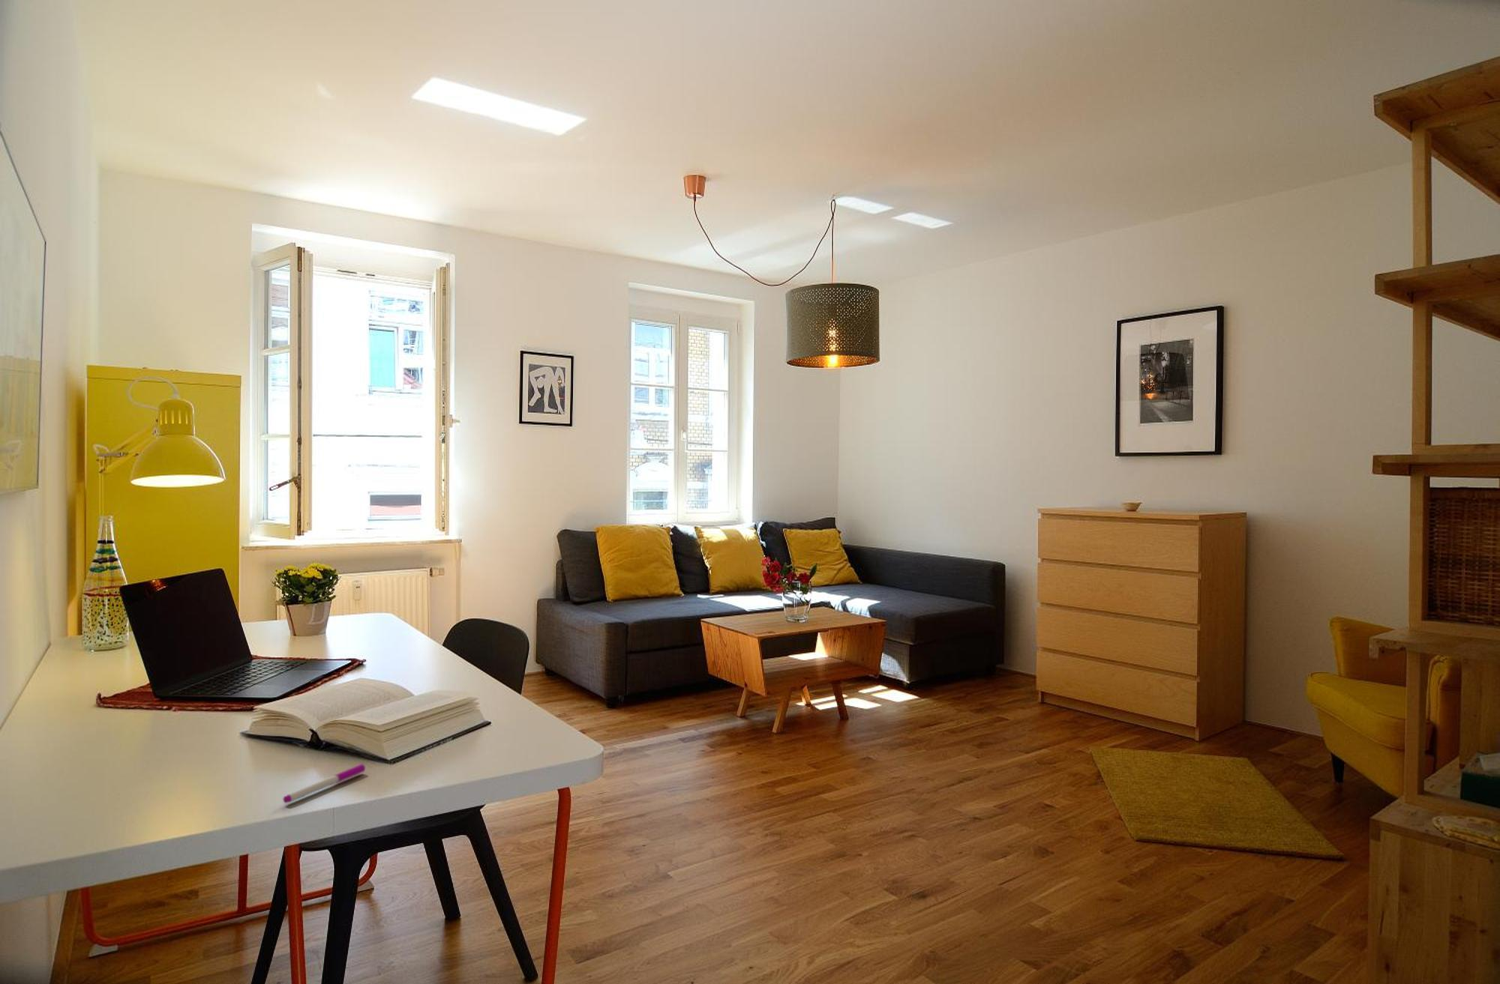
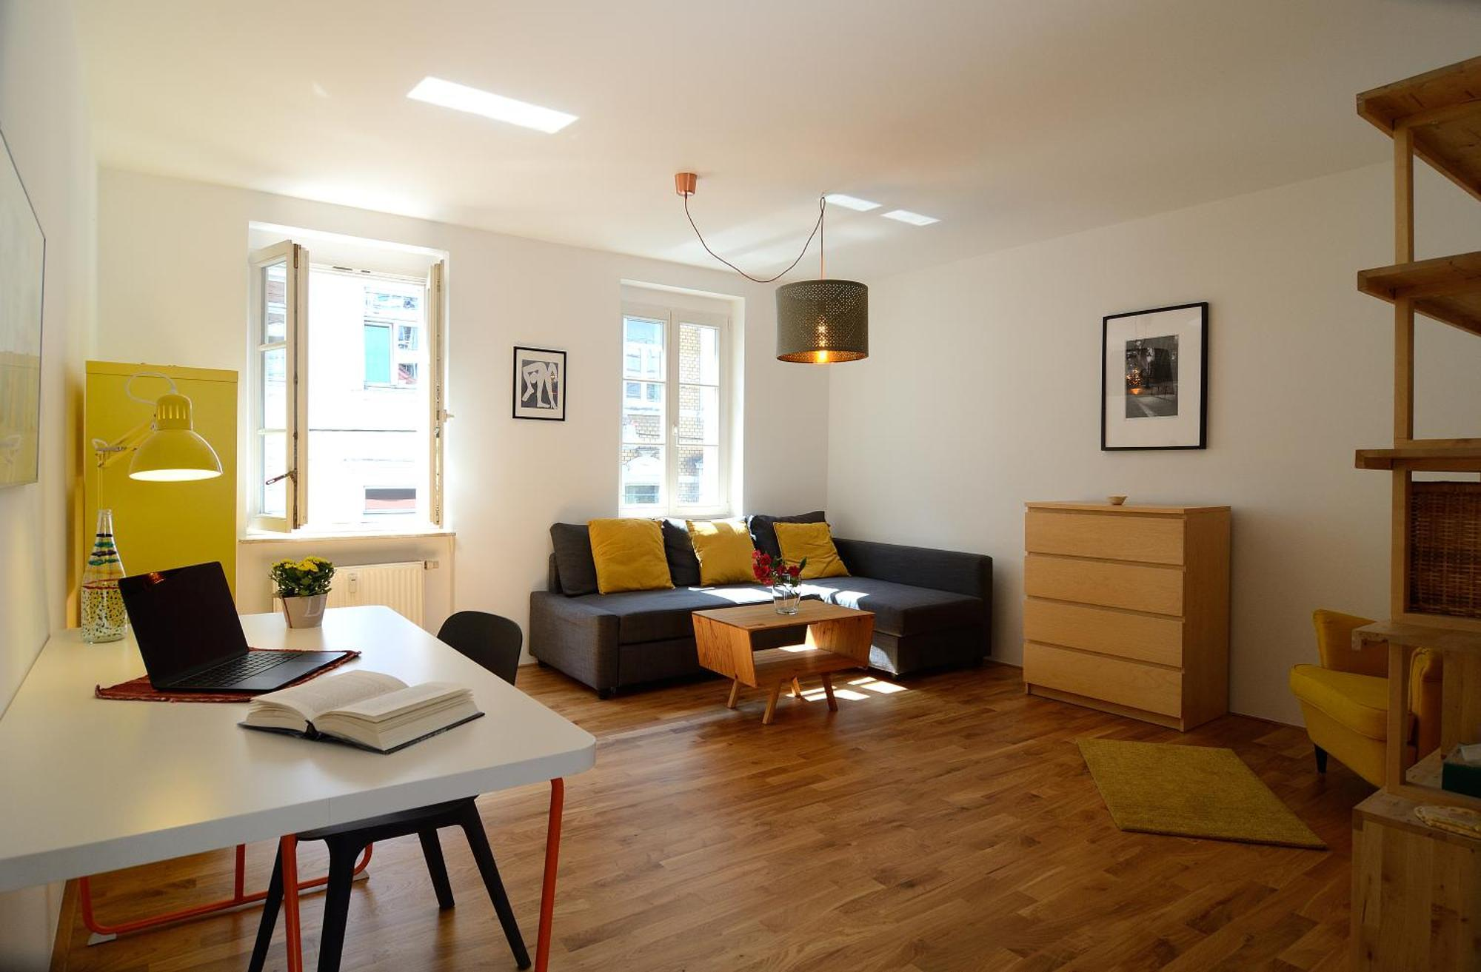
- pen [282,763,366,804]
